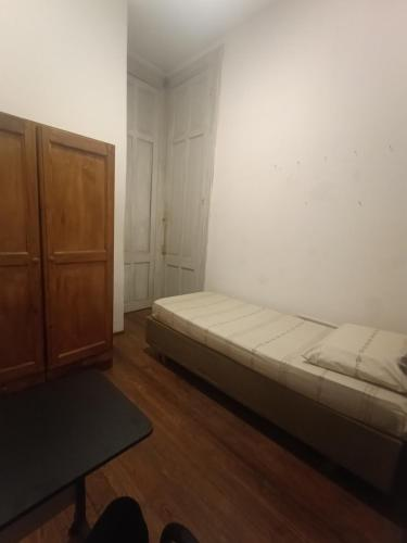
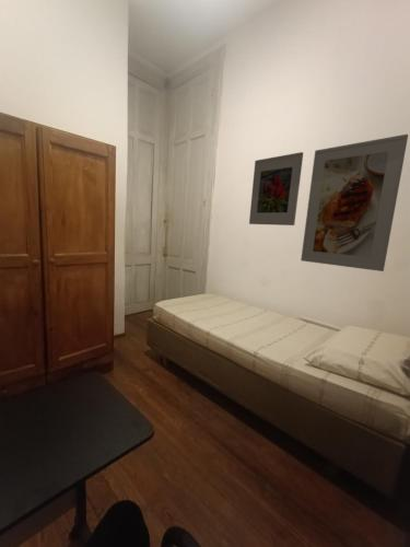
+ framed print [248,151,304,226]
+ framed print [300,133,409,272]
